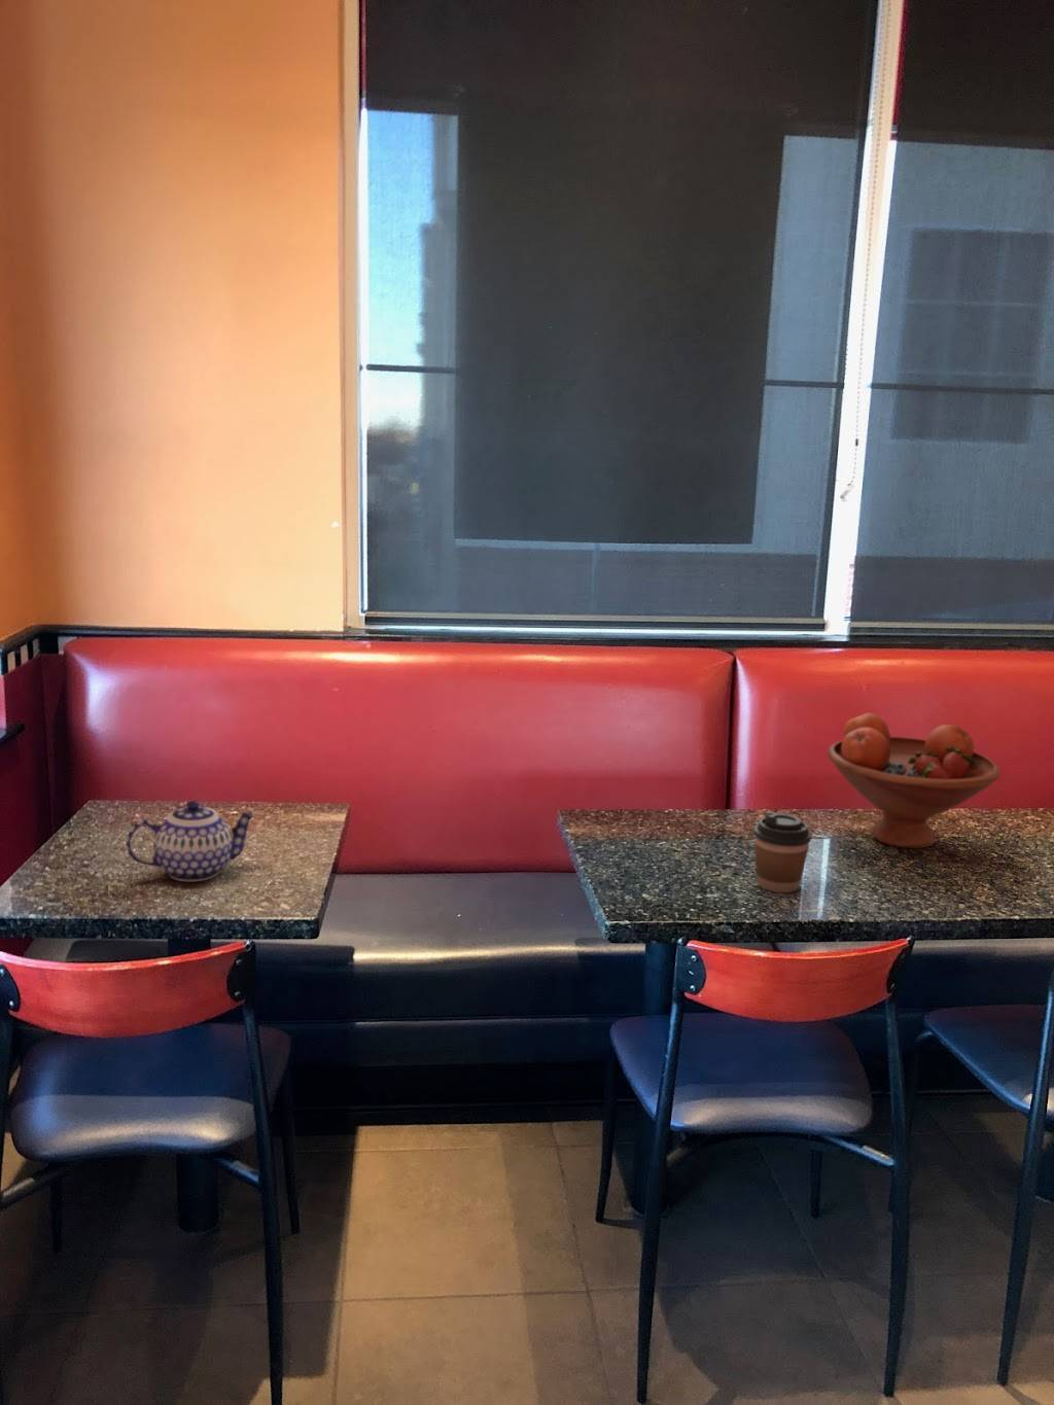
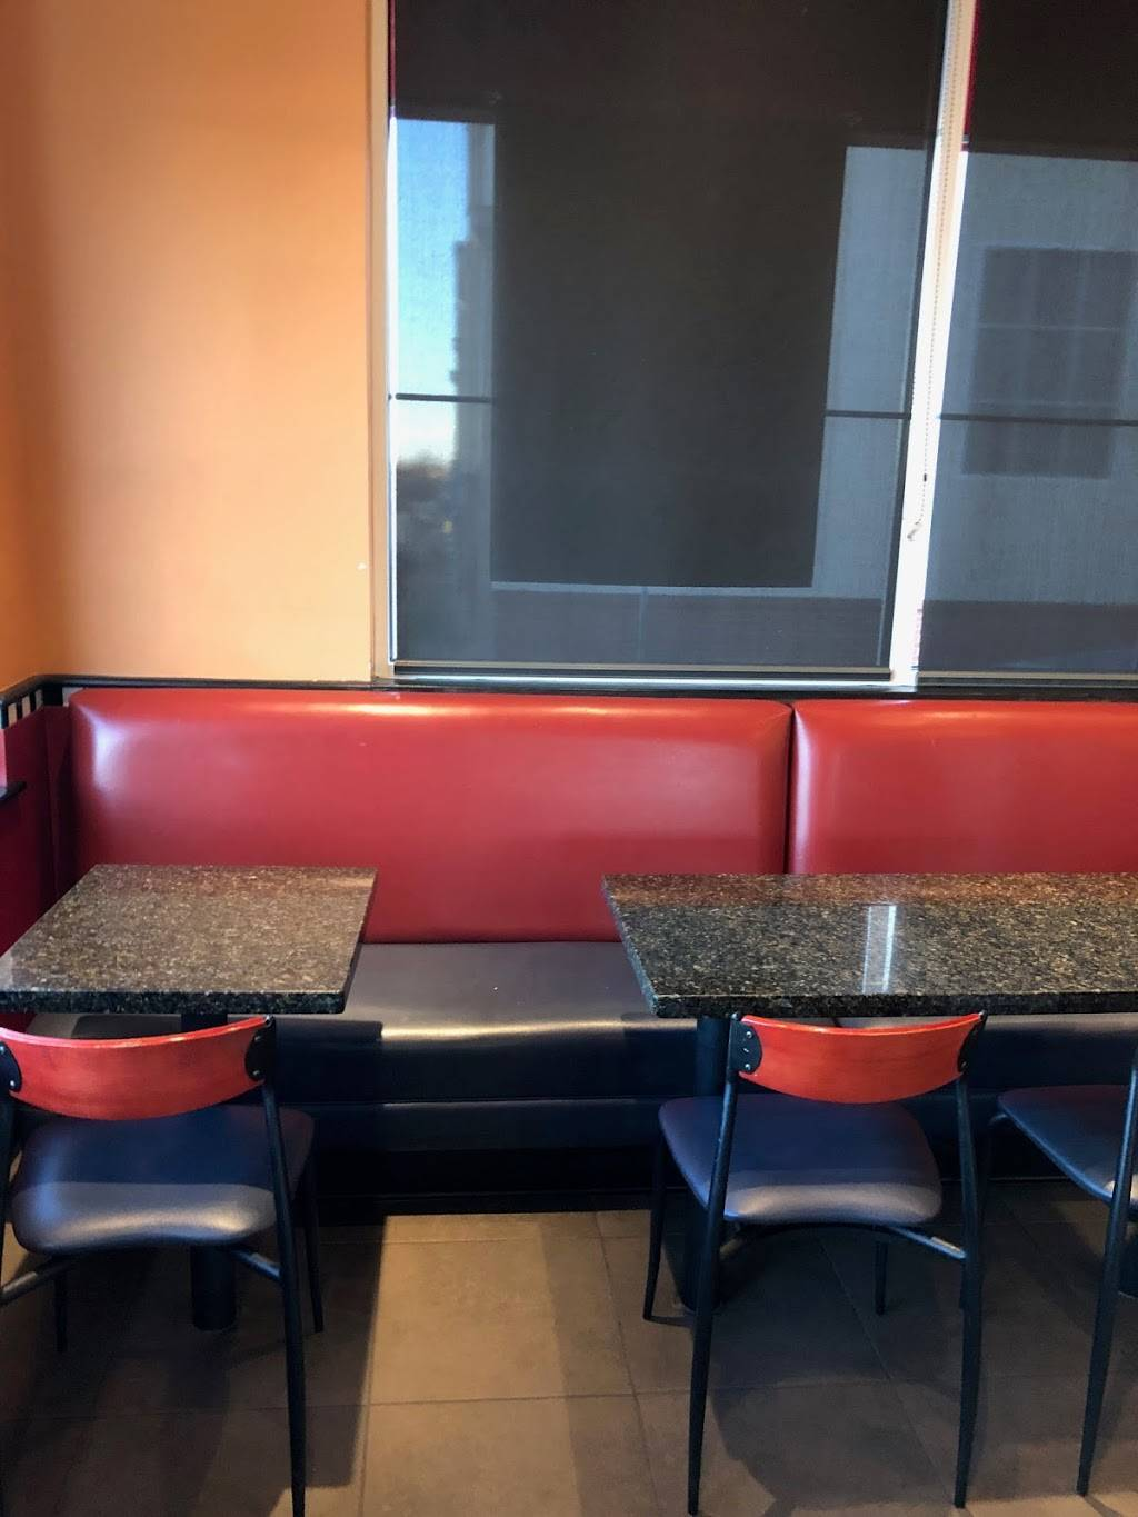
- coffee cup [753,810,813,893]
- teapot [124,799,256,882]
- fruit bowl [827,712,1002,850]
